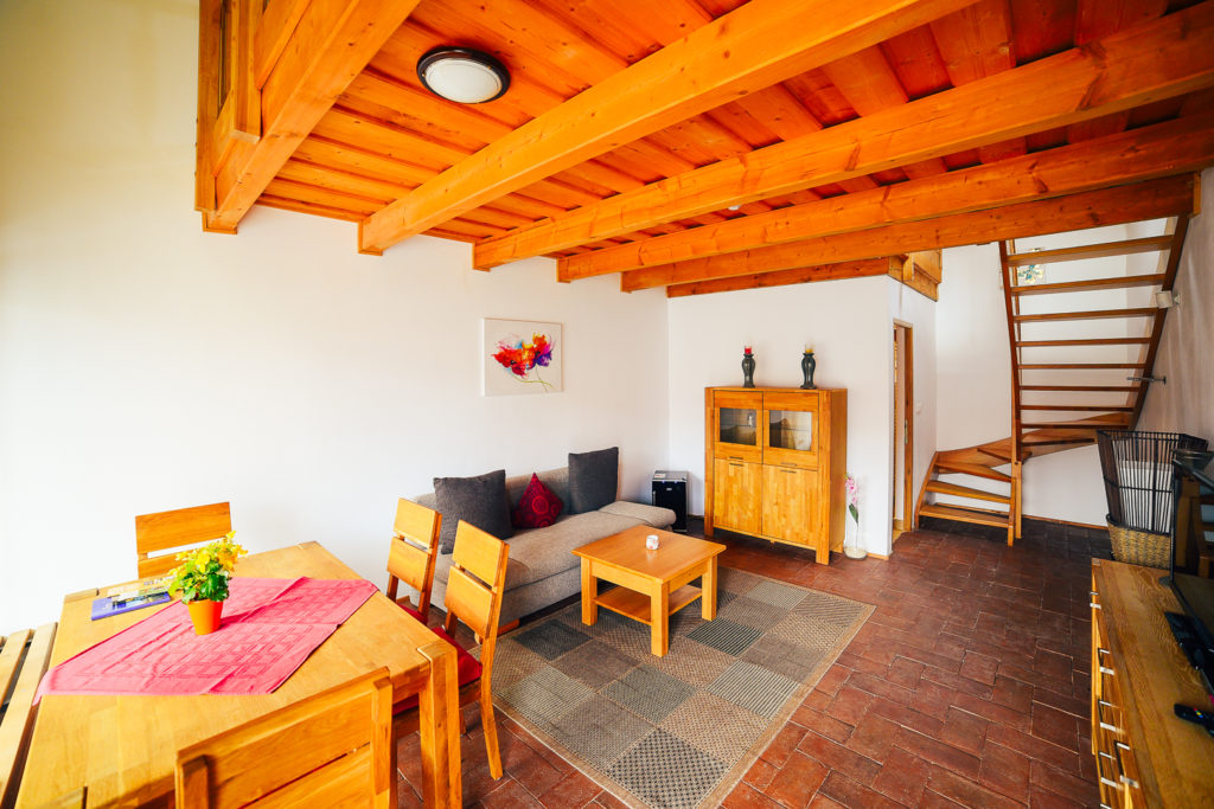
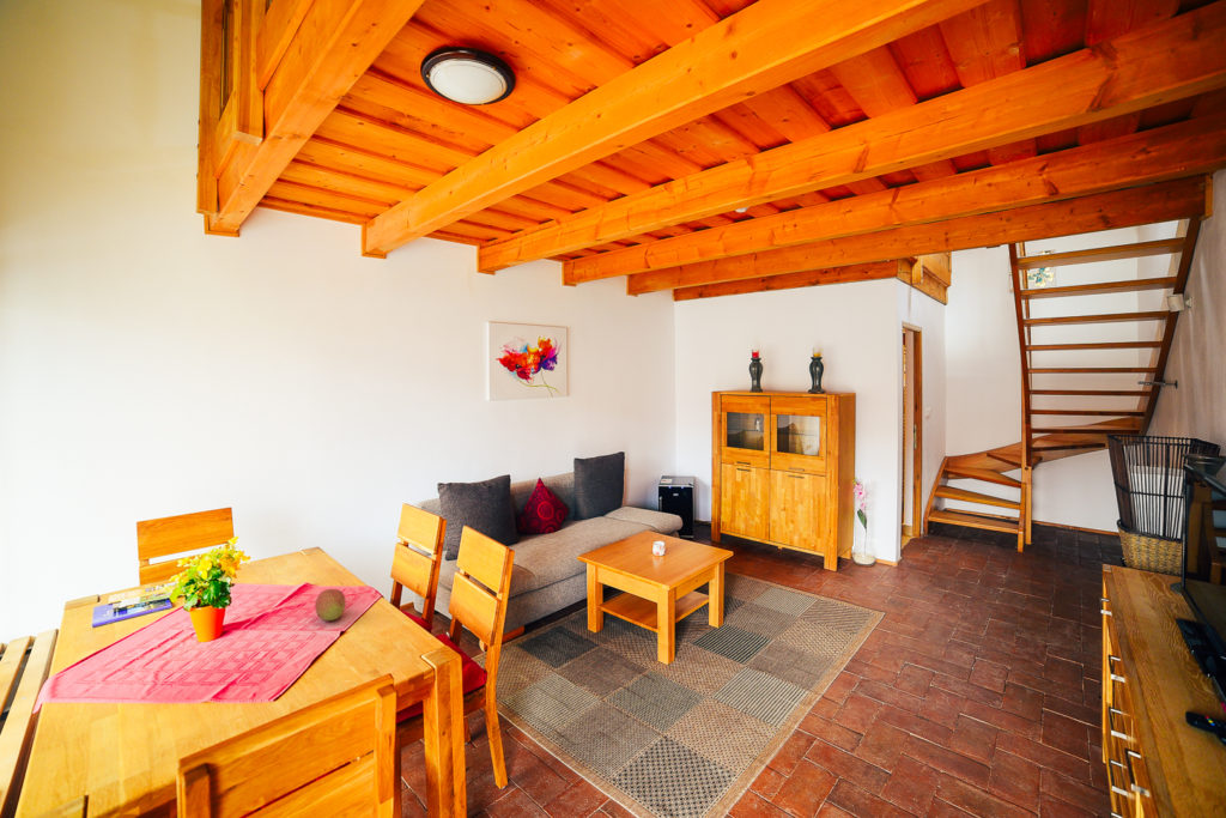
+ fruit [314,588,347,622]
